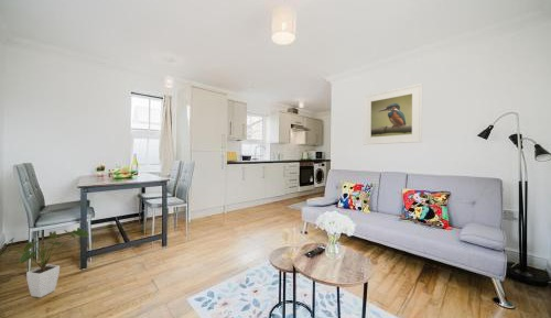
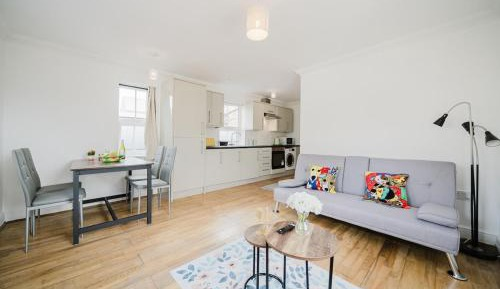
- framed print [363,83,423,146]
- house plant [0,227,90,298]
